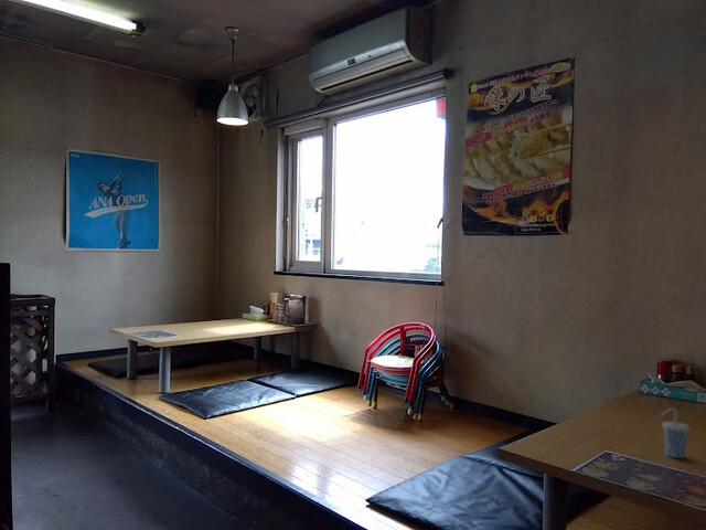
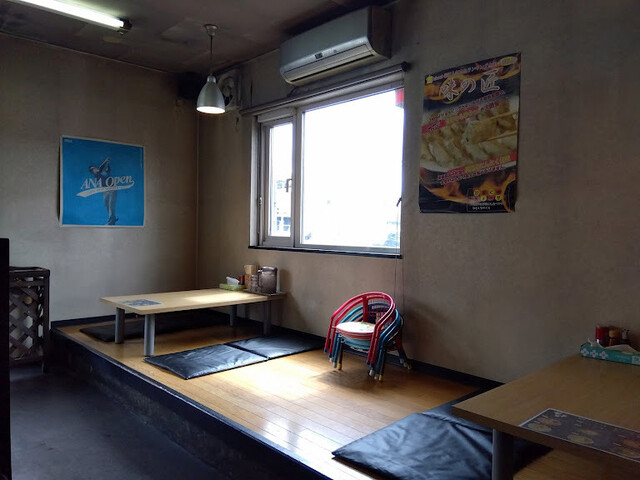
- cup [660,406,691,459]
